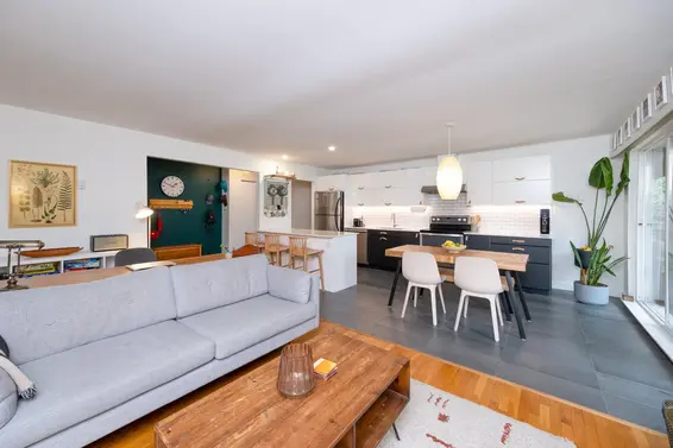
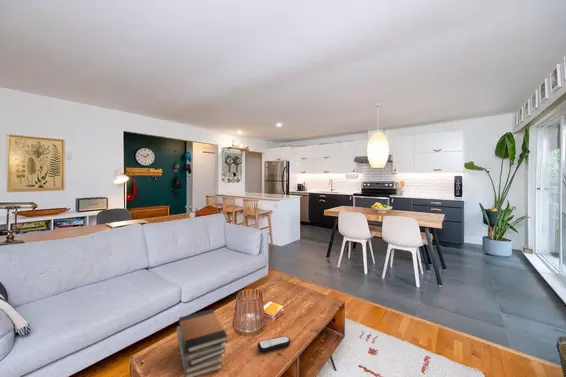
+ book stack [176,308,229,377]
+ remote control [257,335,292,353]
